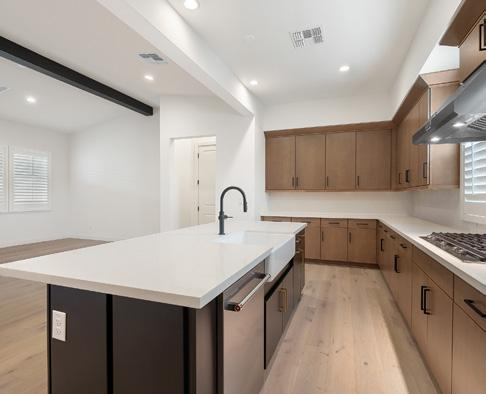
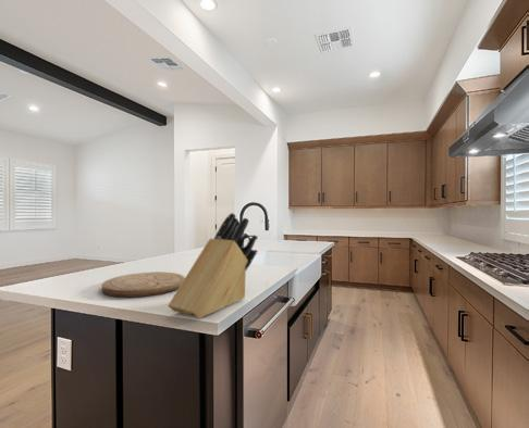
+ cutting board [100,270,186,299]
+ knife block [167,212,259,319]
